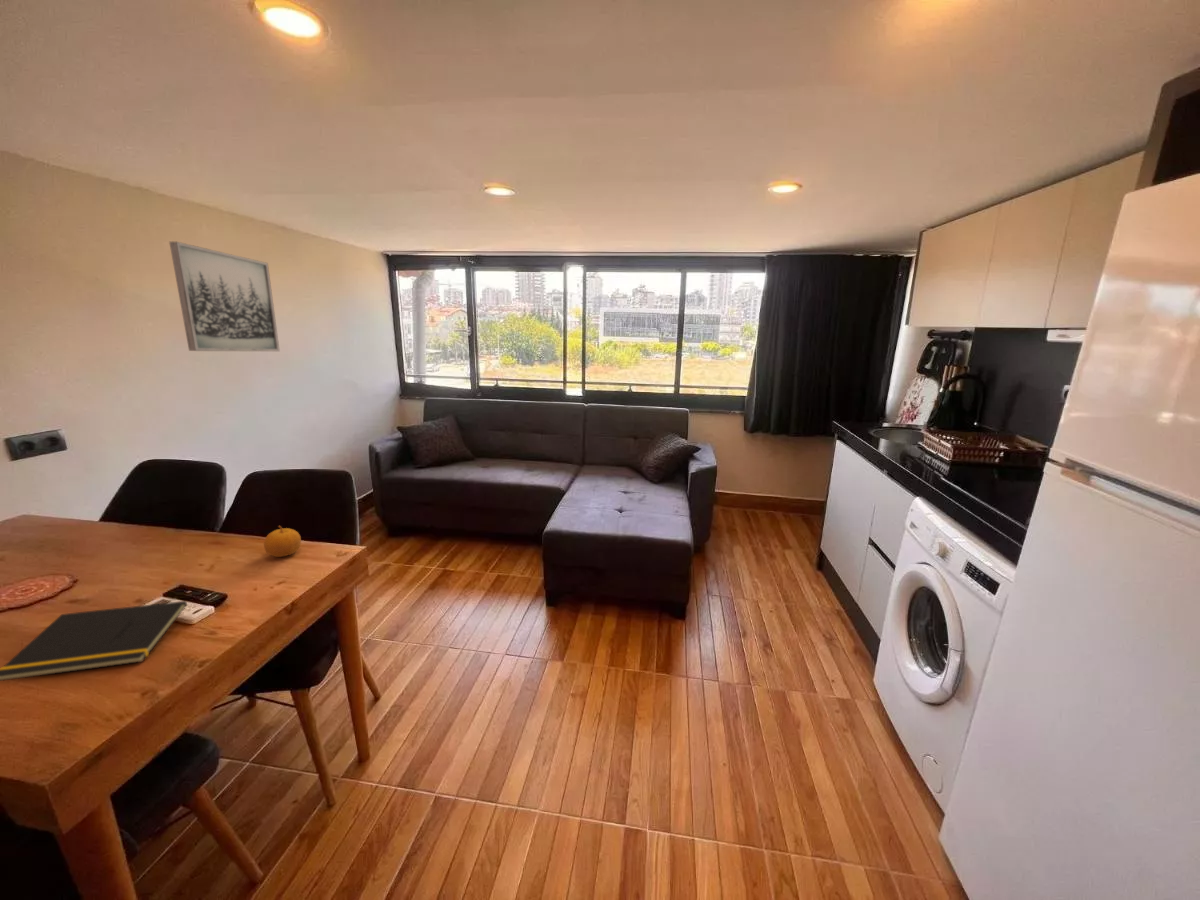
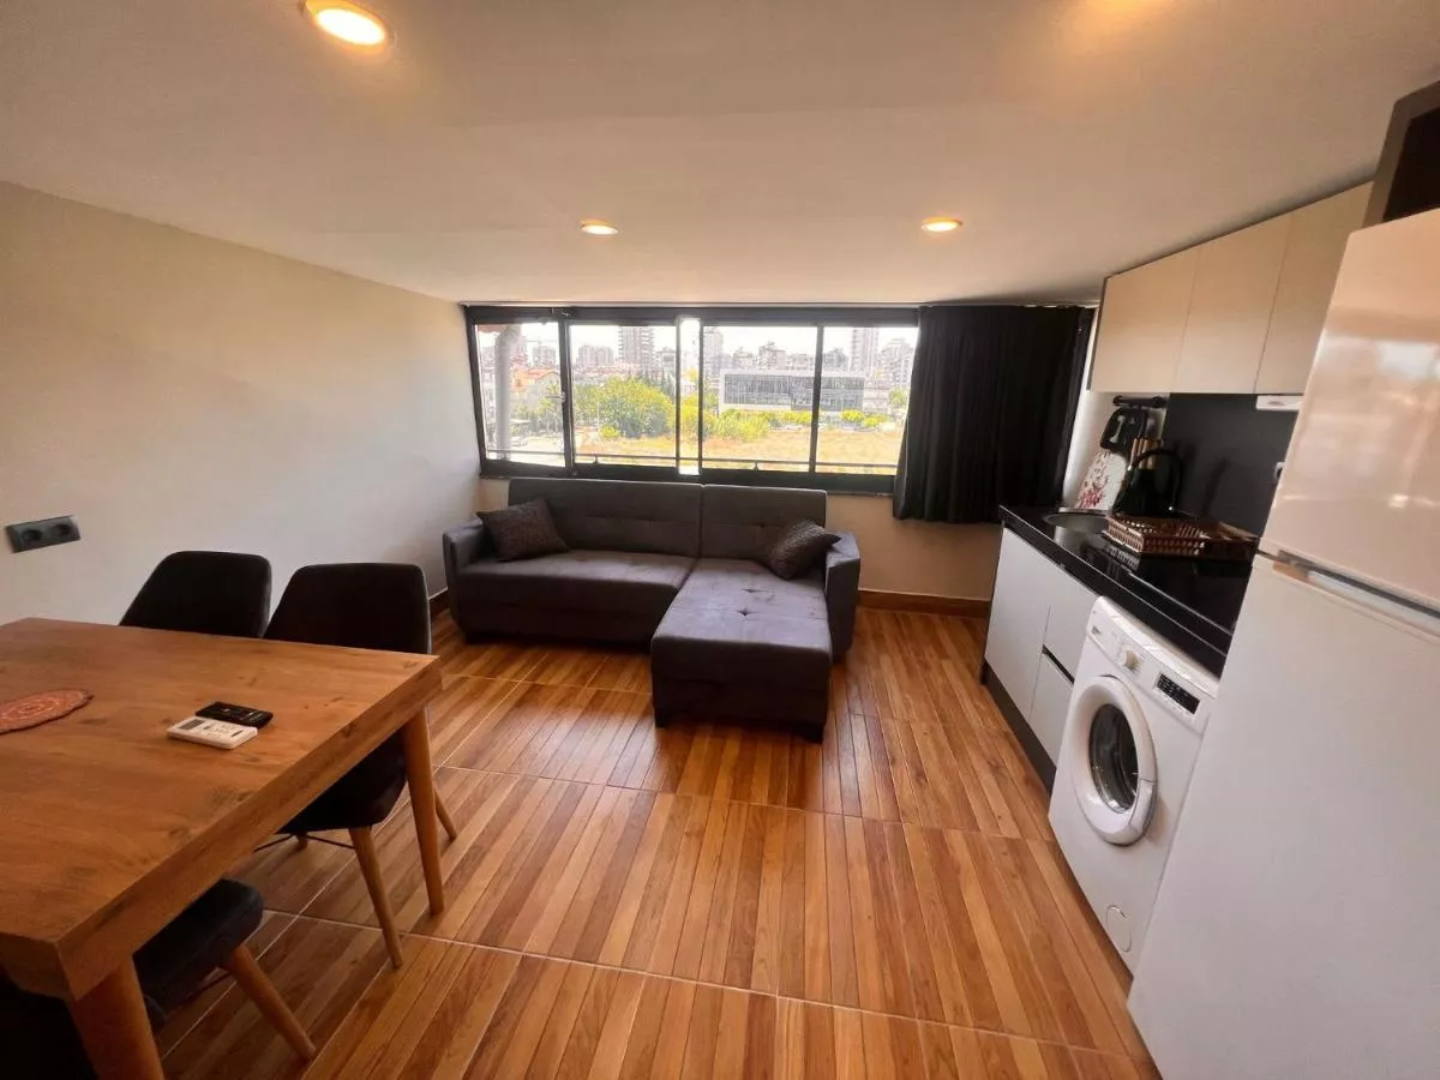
- fruit [263,525,302,558]
- wall art [168,241,281,352]
- notepad [0,600,188,682]
